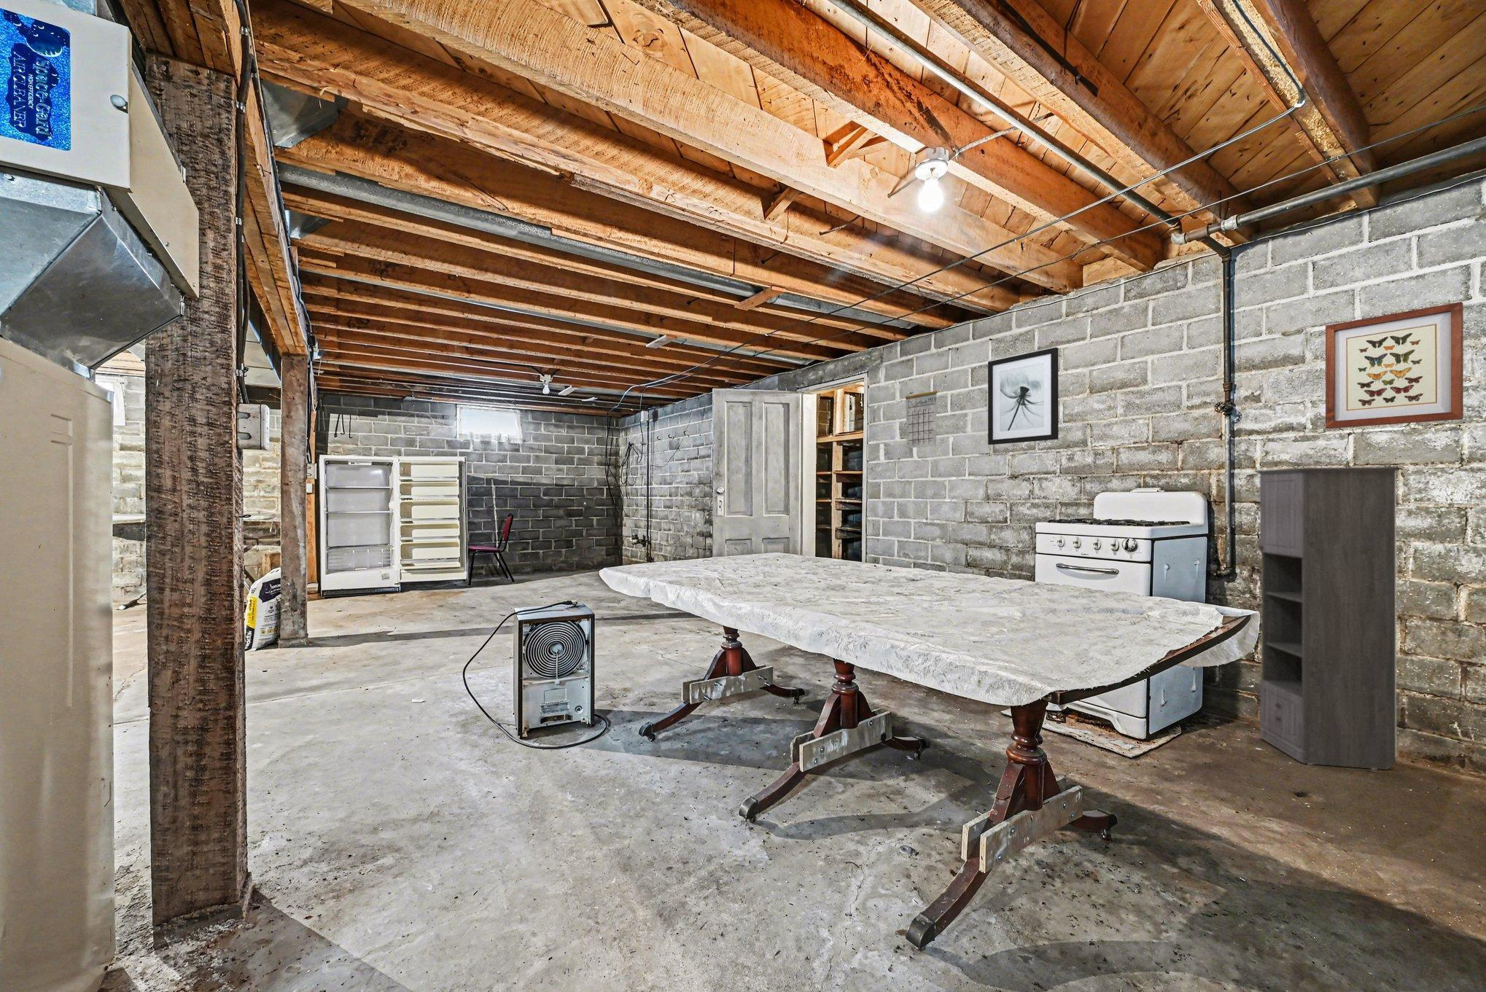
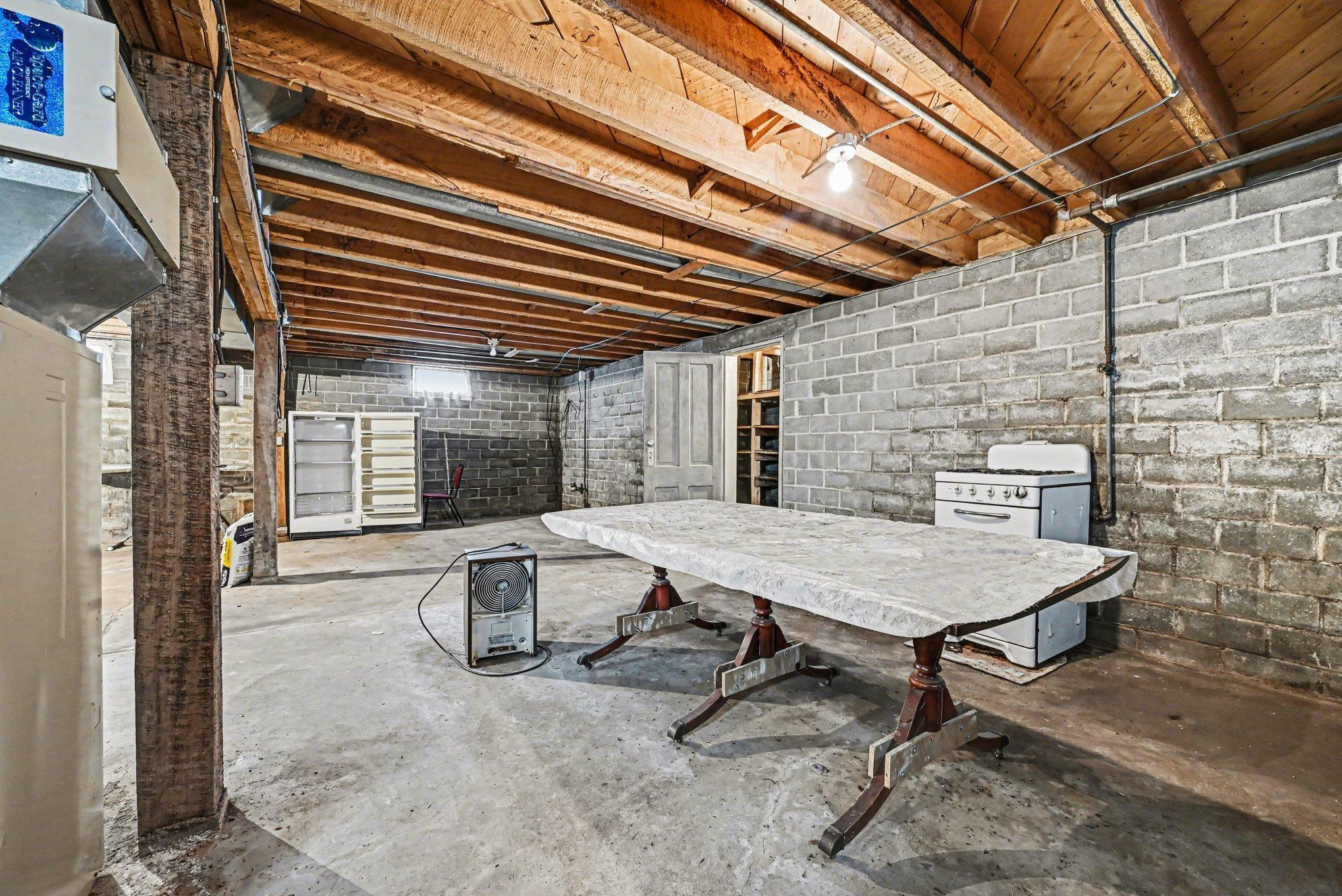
- calendar [905,381,938,450]
- wall art [988,347,1060,445]
- storage cabinet [1253,466,1400,771]
- wall art [1324,301,1464,430]
